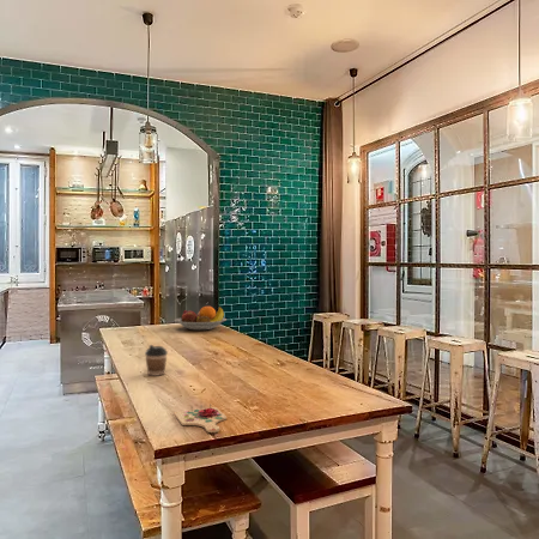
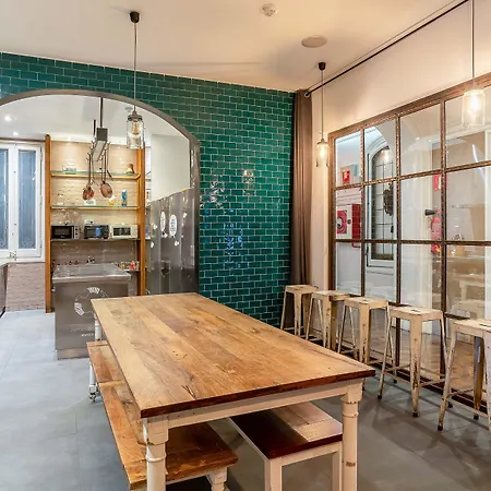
- cutting board [172,402,228,434]
- coffee cup [144,344,169,377]
- fruit bowl [174,305,228,331]
